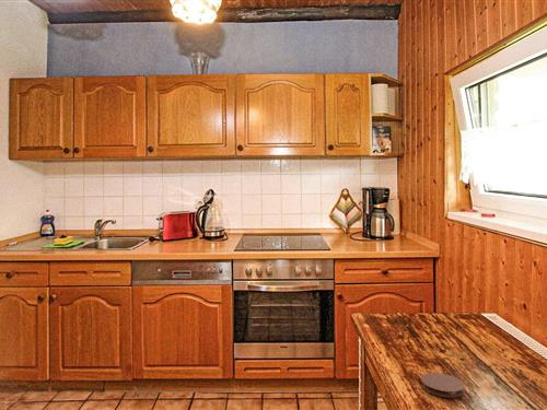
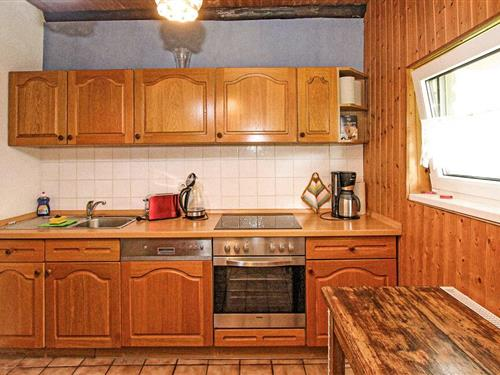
- coaster [420,372,466,398]
